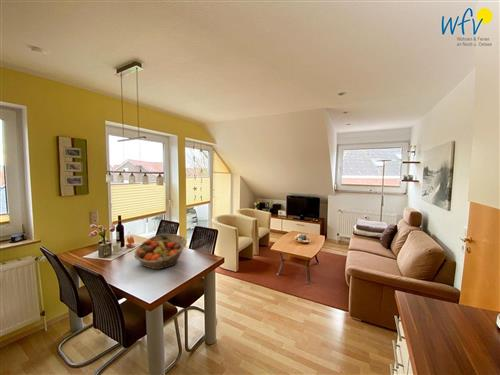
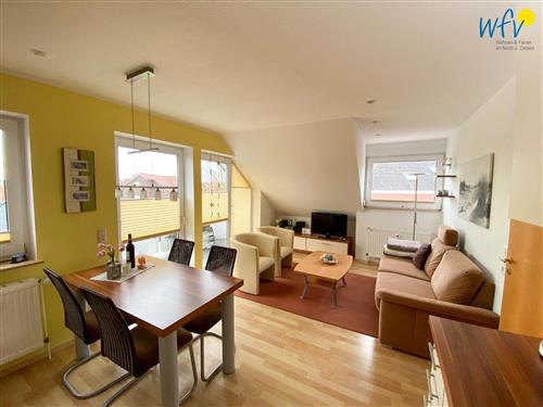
- fruit basket [133,233,188,270]
